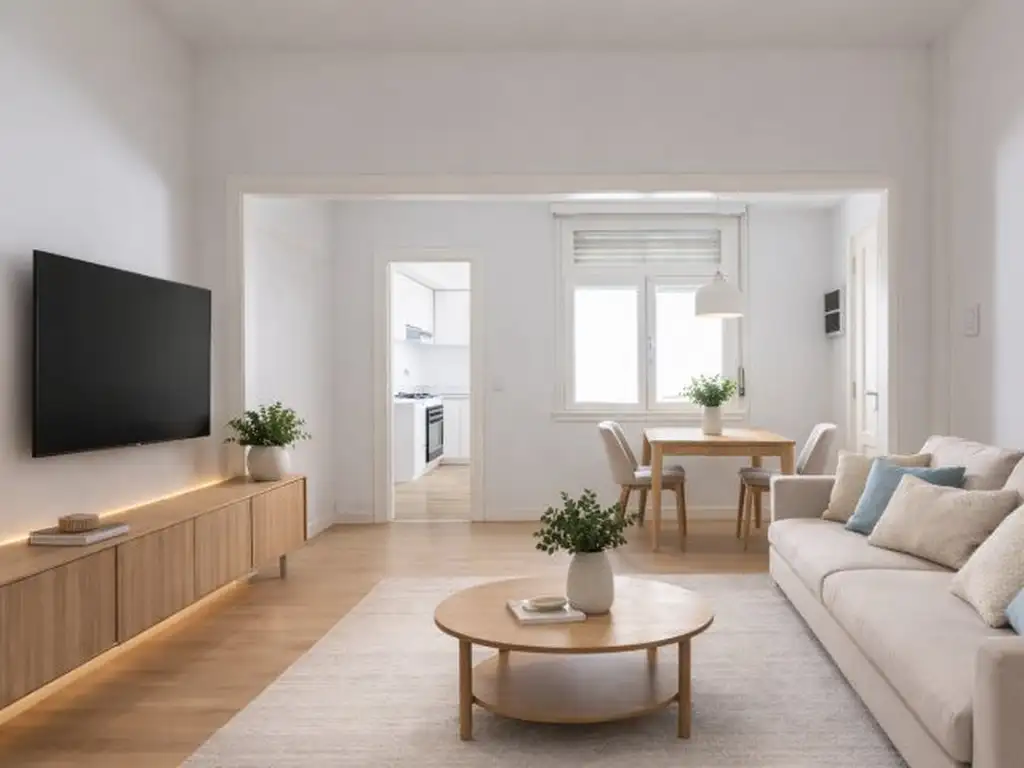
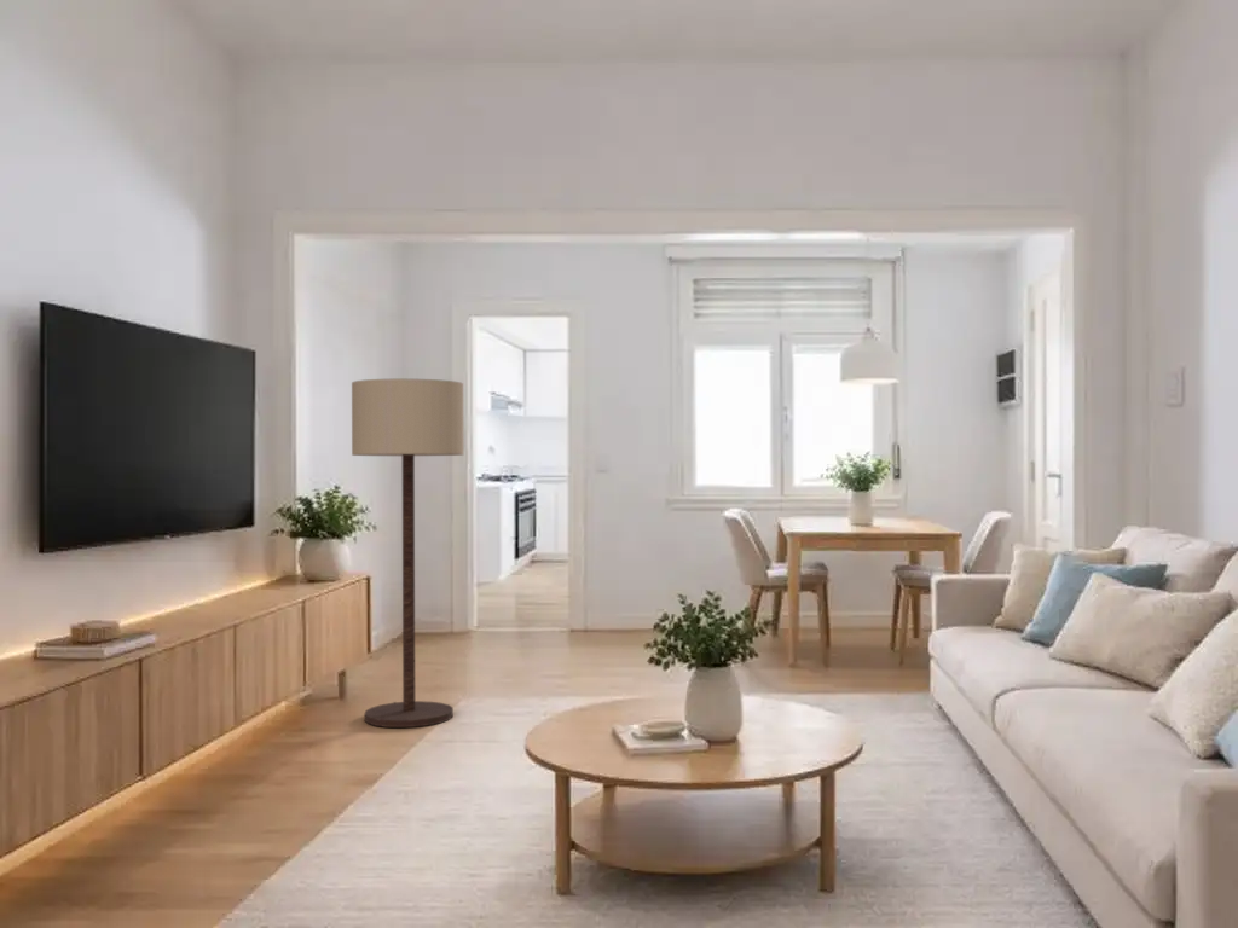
+ floor lamp [351,378,464,729]
